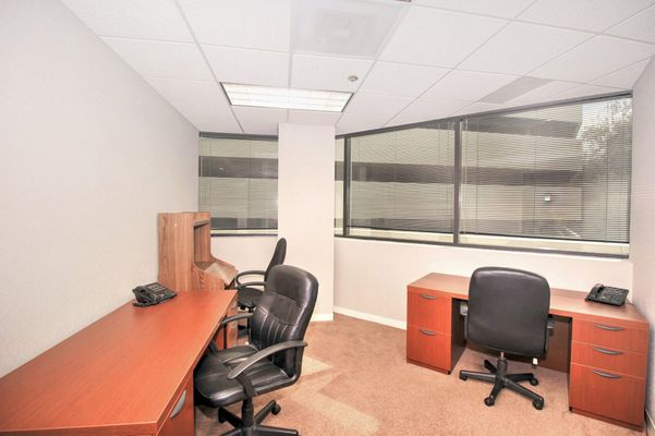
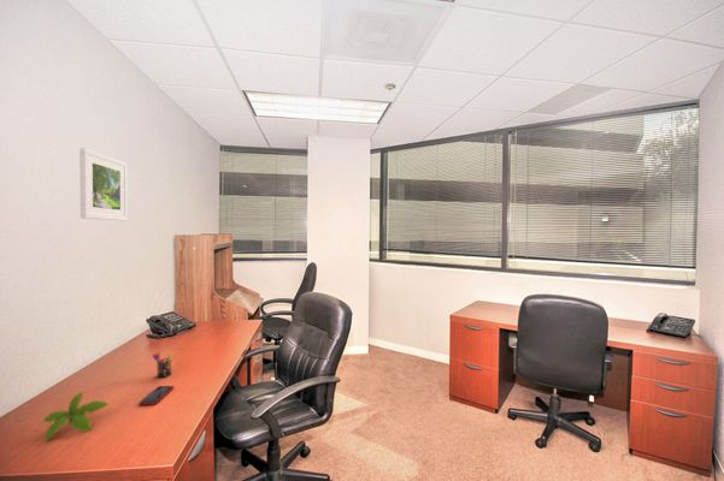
+ pen holder [152,349,173,379]
+ smartphone [137,385,175,406]
+ plant [41,391,110,443]
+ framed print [78,147,129,221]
